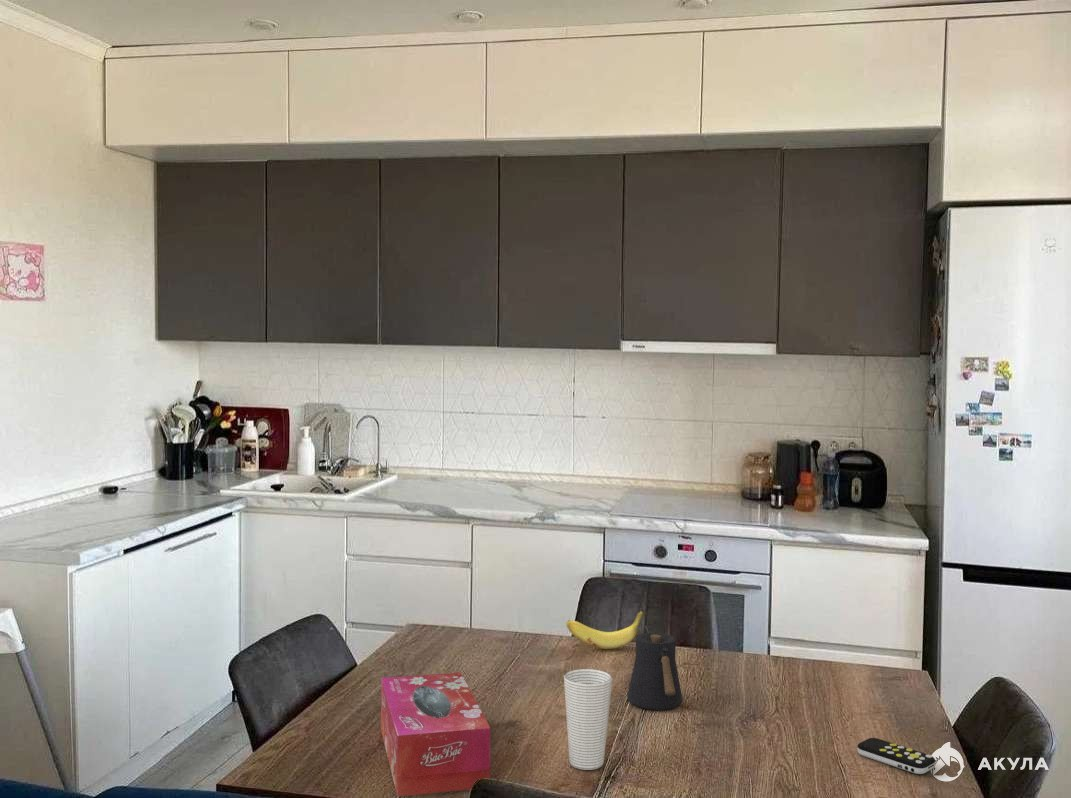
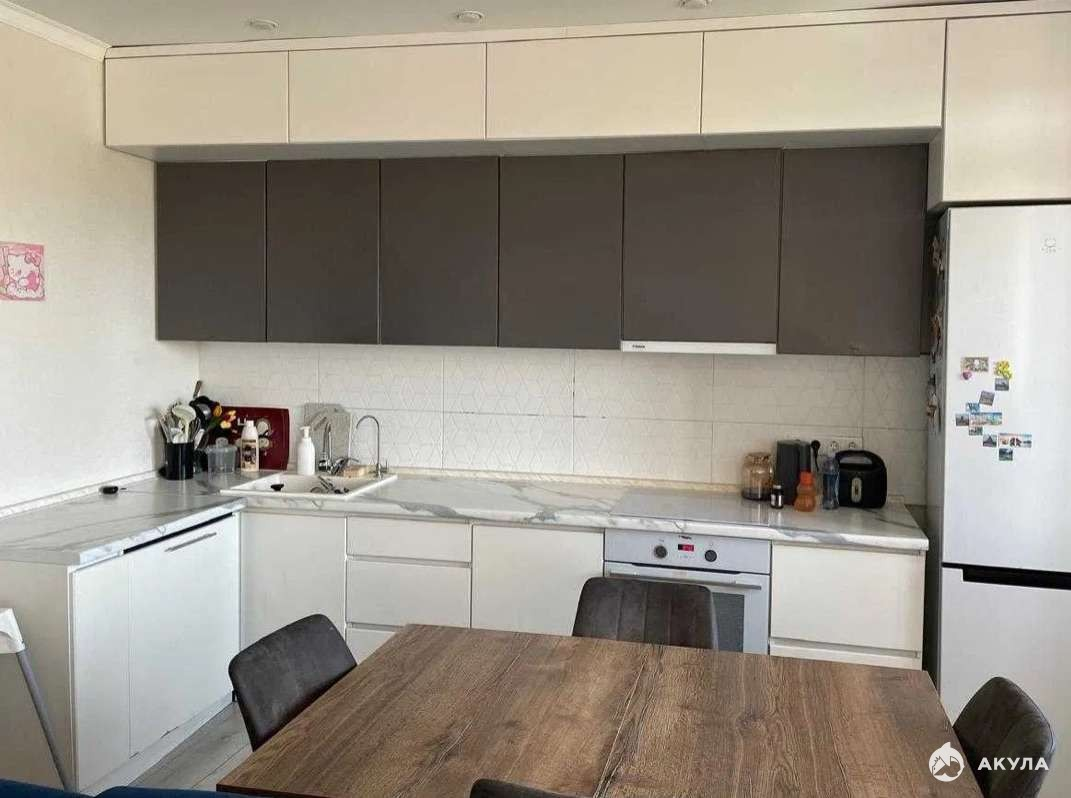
- remote control [856,737,936,775]
- banana [565,609,644,650]
- tissue box [380,672,491,797]
- cup [563,668,613,771]
- kettle [626,625,683,711]
